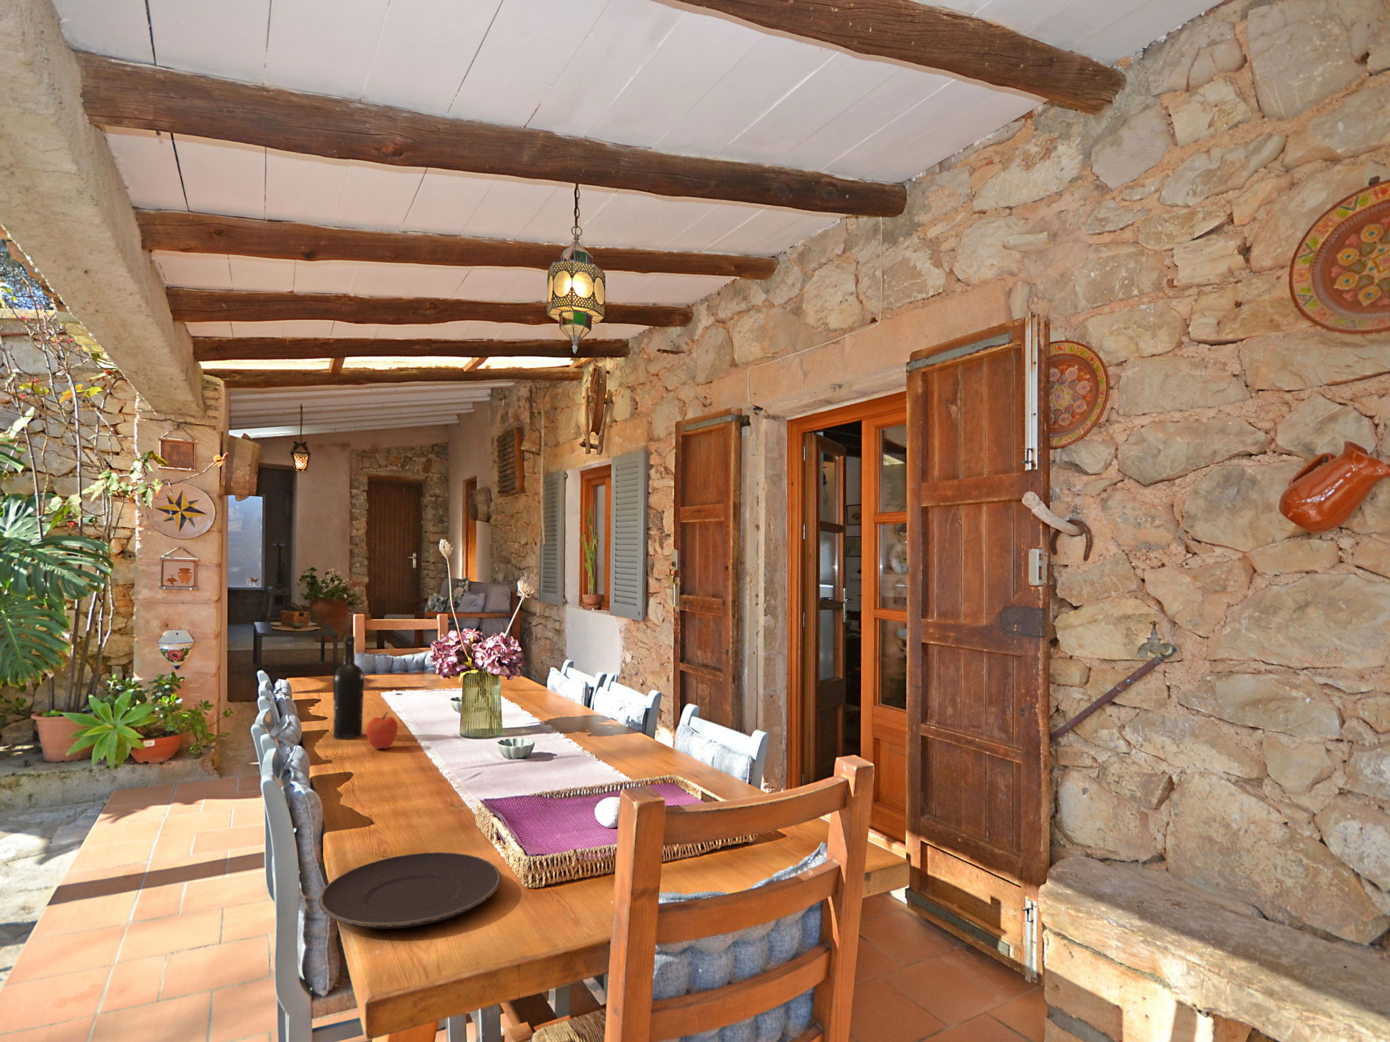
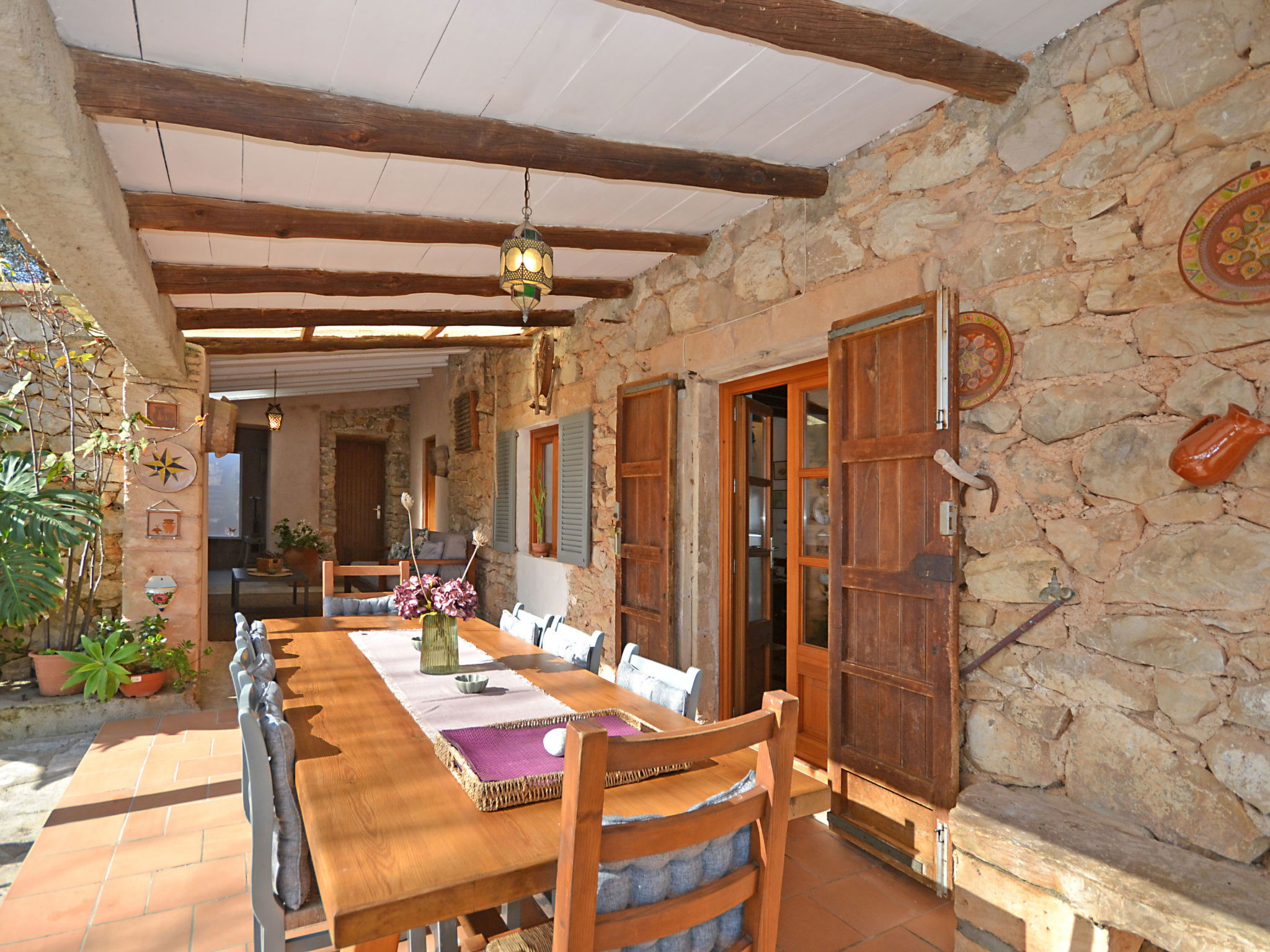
- wine bottle [333,635,366,740]
- apple [366,711,398,750]
- plate [317,852,502,929]
